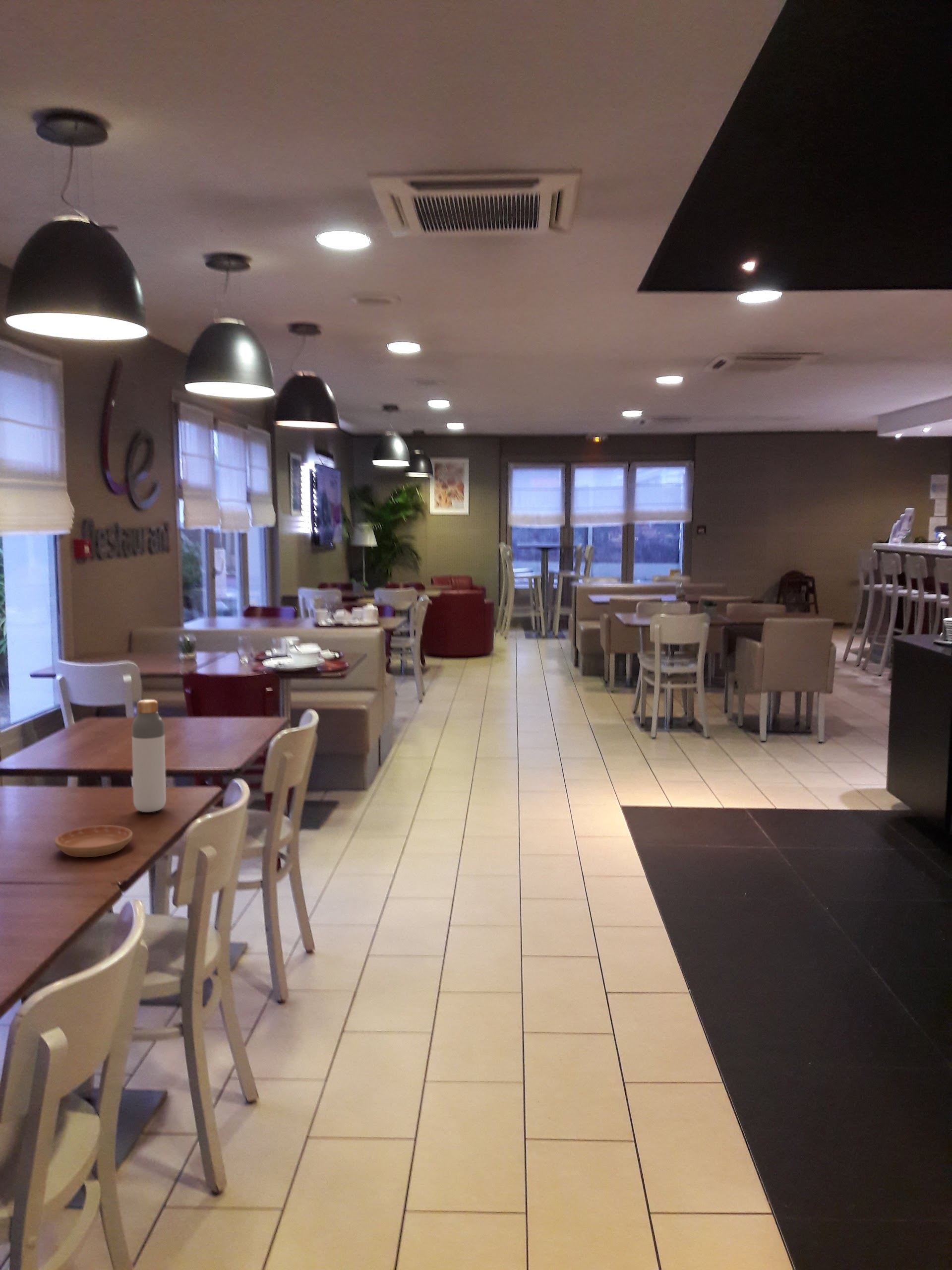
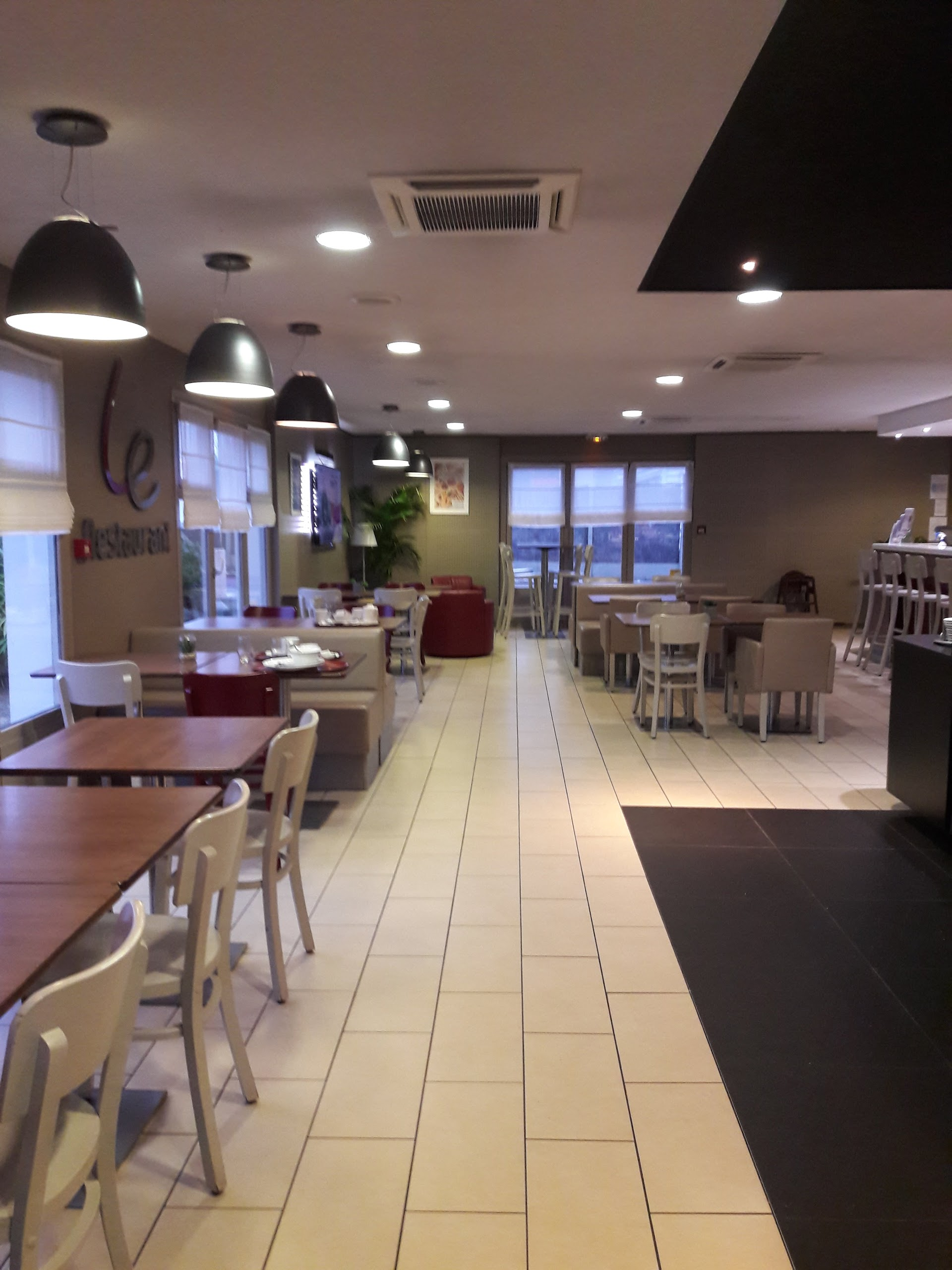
- bottle [131,699,167,813]
- saucer [54,825,133,858]
